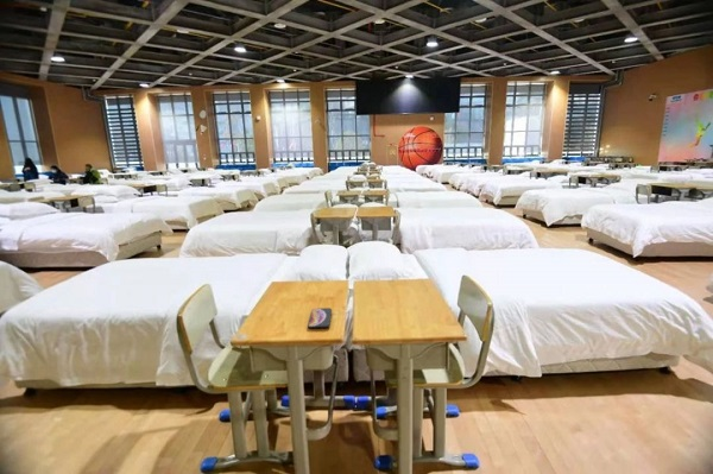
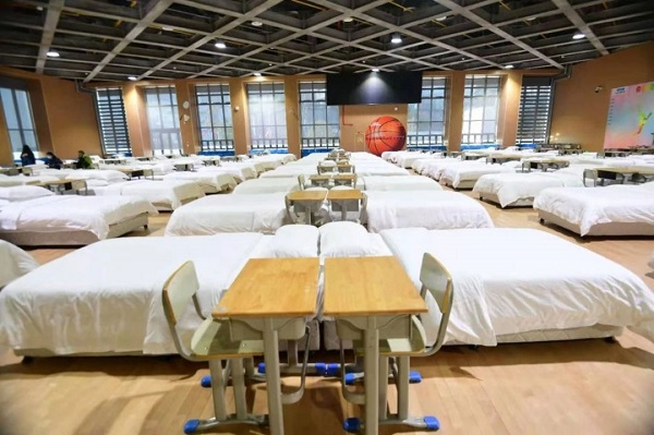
- smartphone [307,306,333,329]
